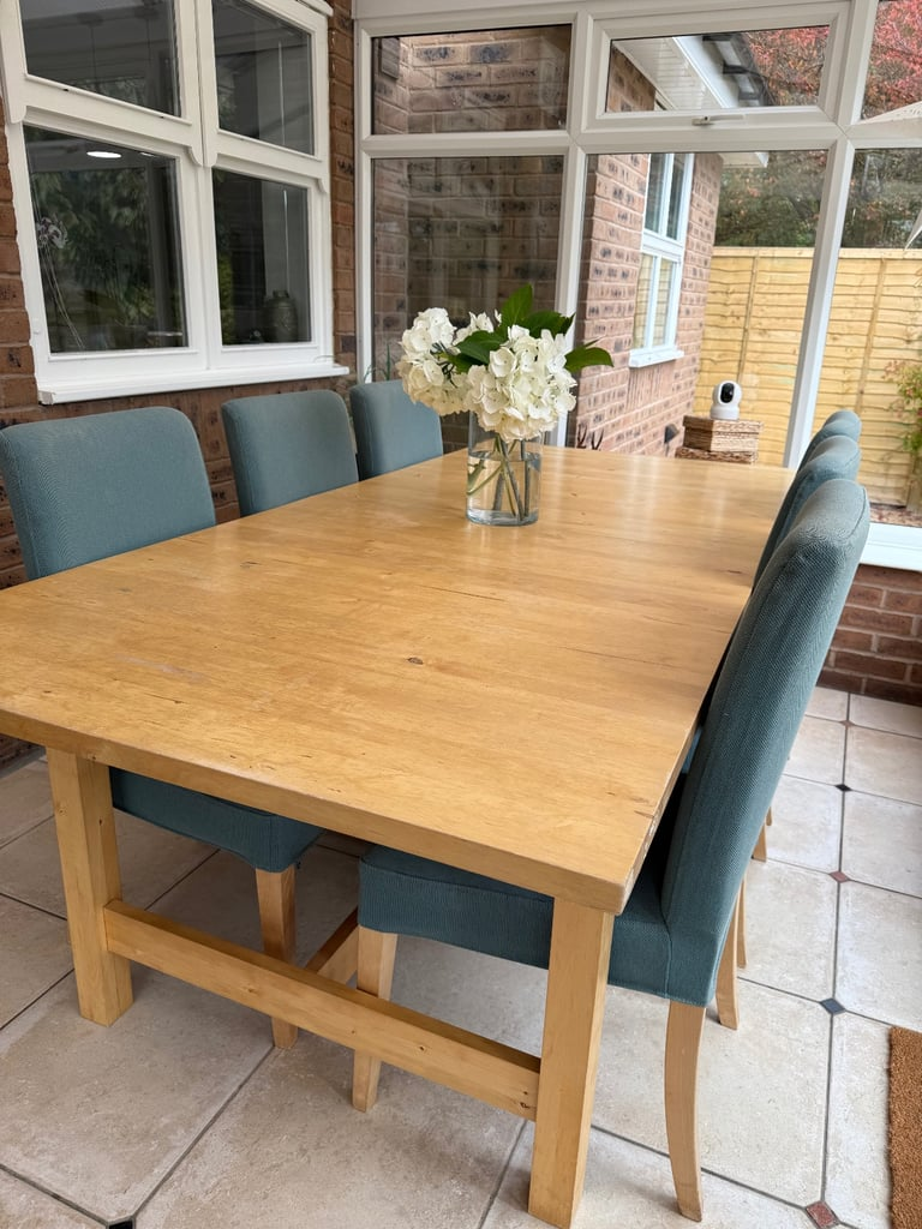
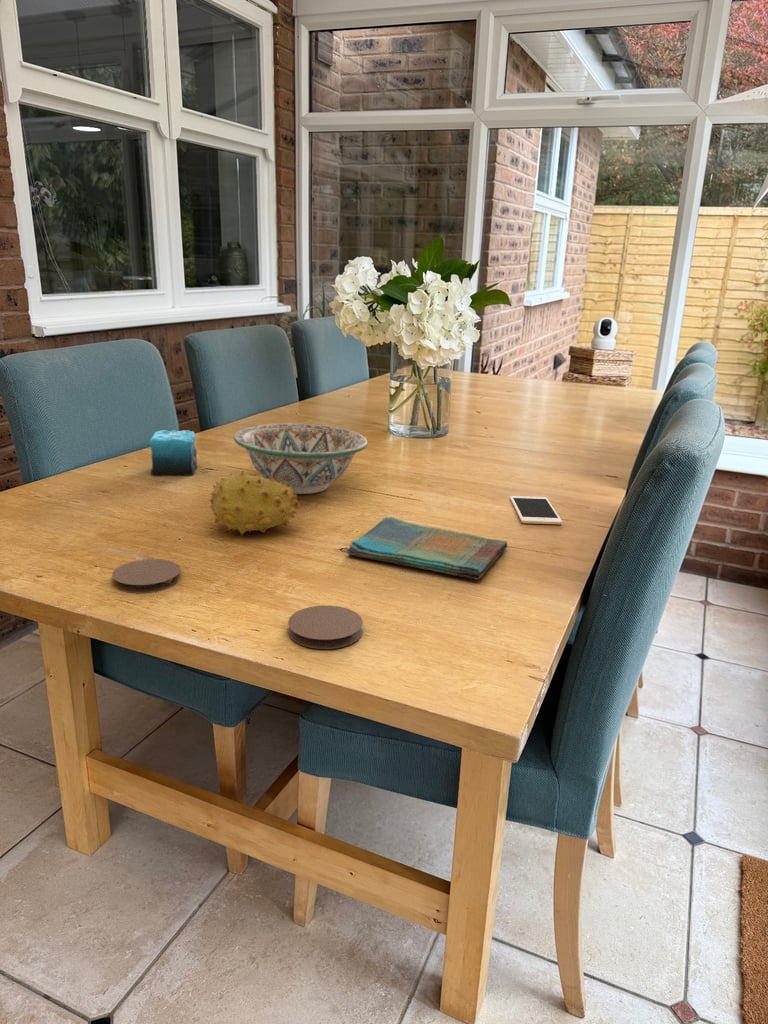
+ candle [148,427,198,477]
+ fruit [209,470,301,537]
+ coaster [287,604,364,650]
+ dish towel [345,516,509,581]
+ cell phone [509,495,563,525]
+ coaster [111,558,182,594]
+ decorative bowl [233,423,369,495]
